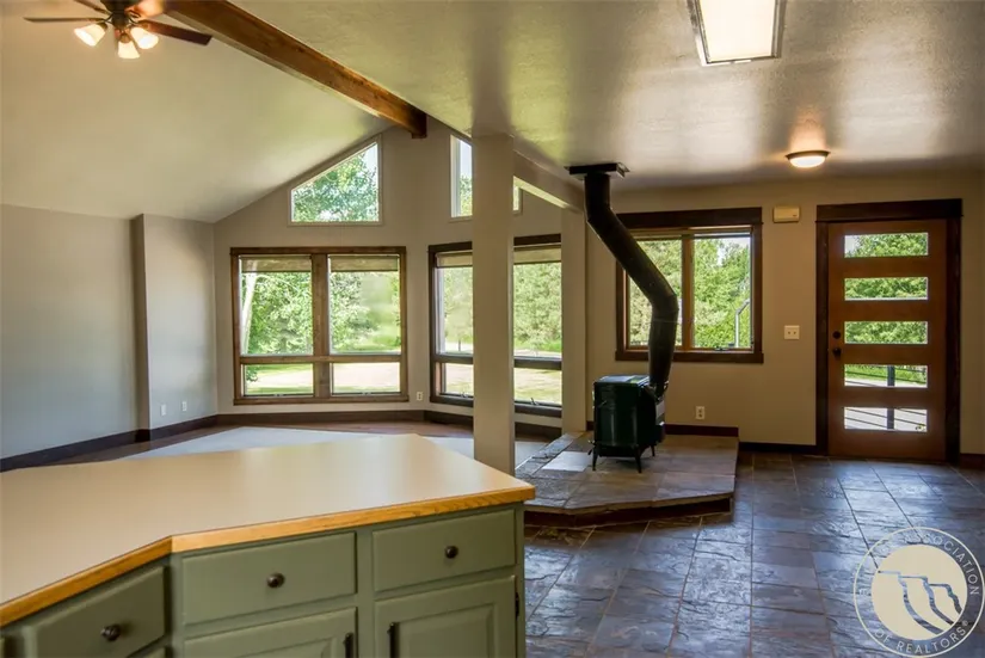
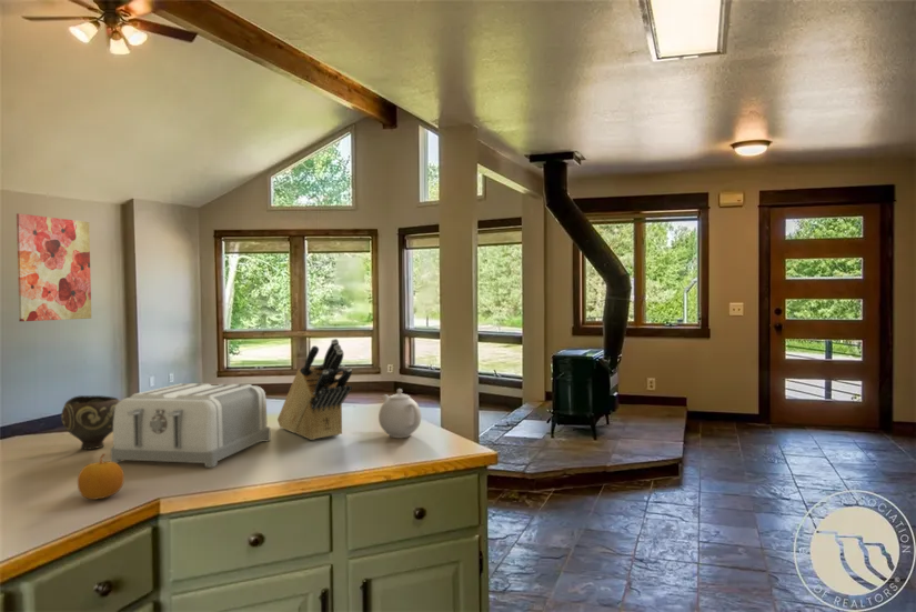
+ fruit [77,452,125,501]
+ wall art [16,212,92,322]
+ knife block [276,338,353,441]
+ bowl [60,394,121,451]
+ toaster [110,382,271,468]
+ teapot [378,388,422,439]
